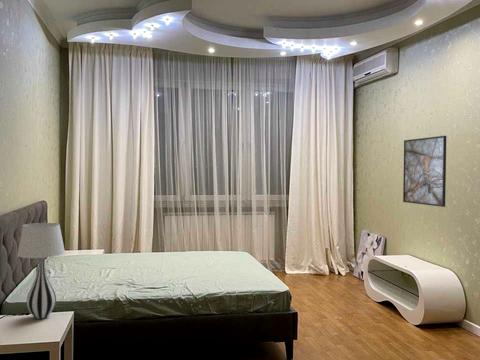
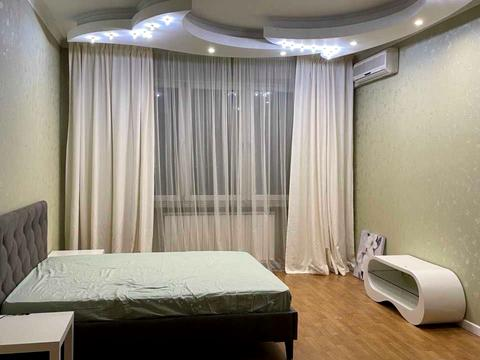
- table lamp [16,222,66,320]
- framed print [402,135,447,208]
